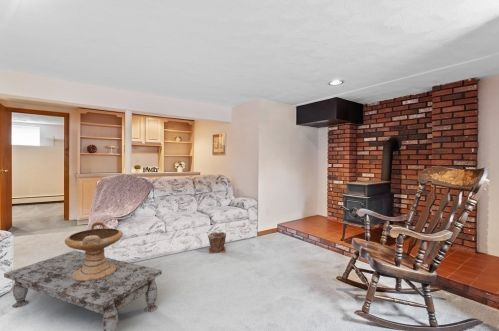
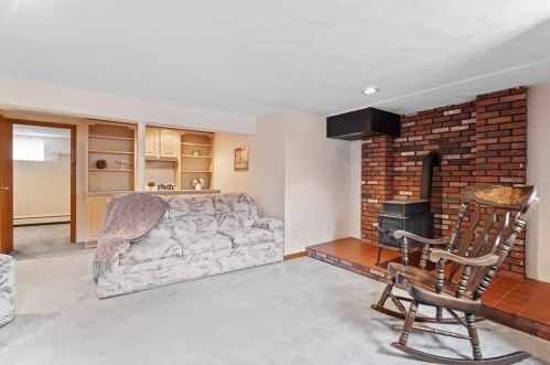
- coffee table [3,249,163,331]
- plant pot [207,231,227,254]
- decorative bowl [64,221,124,281]
